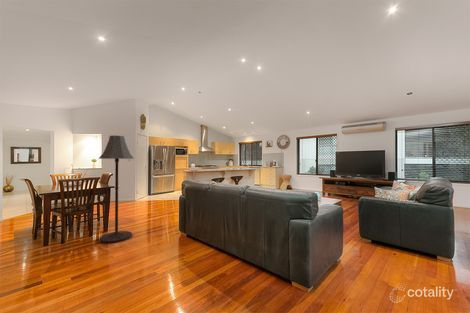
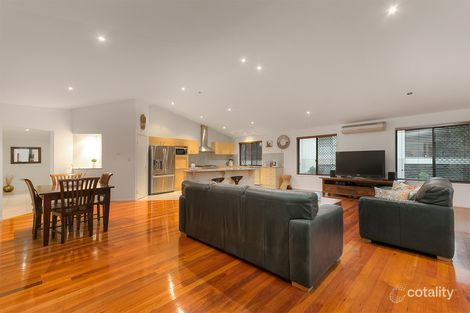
- floor lamp [98,135,135,244]
